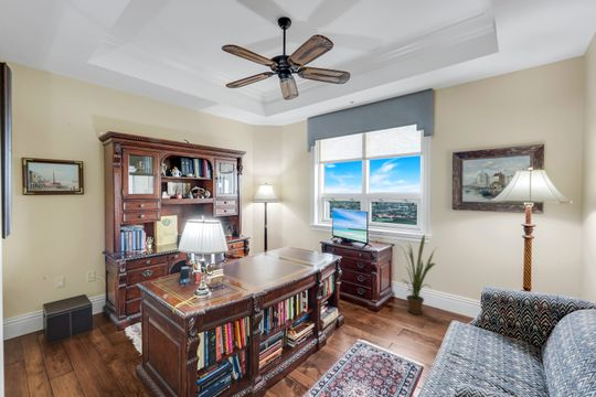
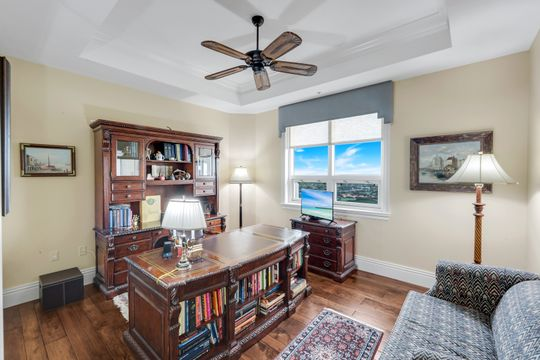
- house plant [395,234,438,315]
